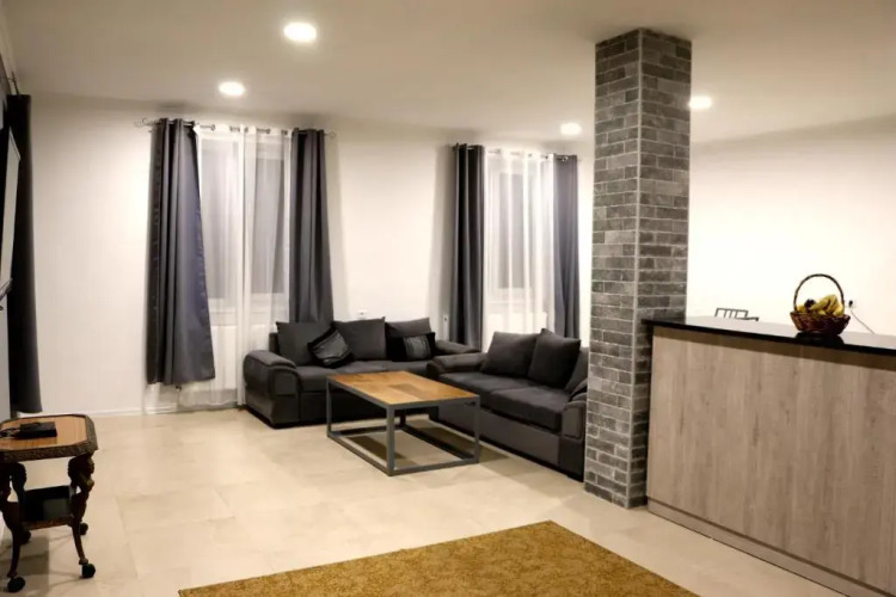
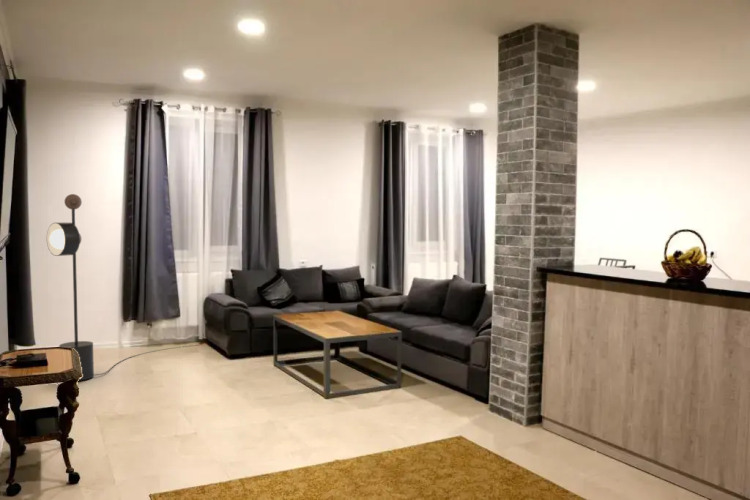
+ floor lamp [46,193,198,382]
